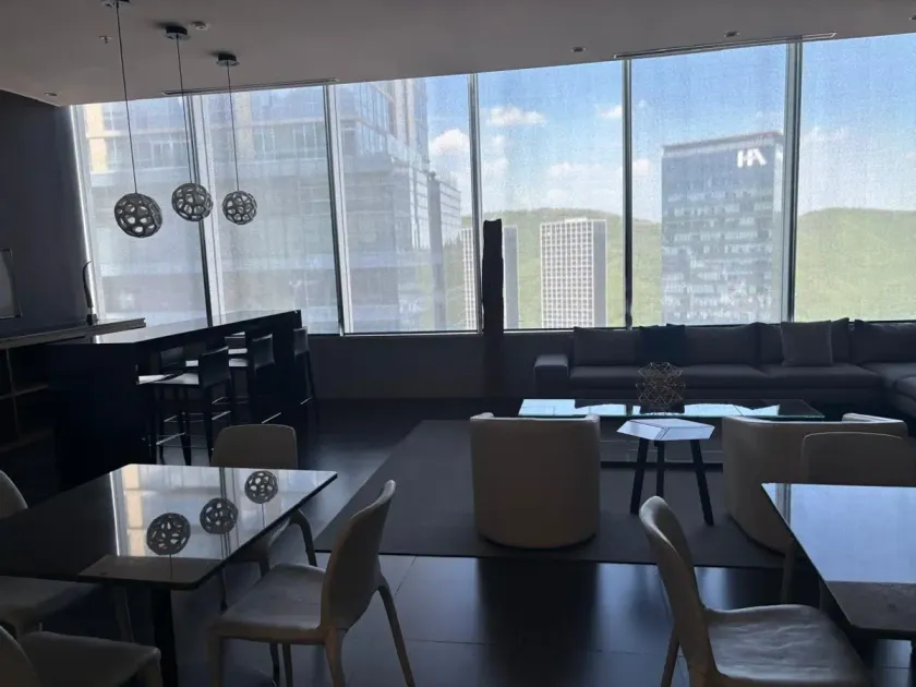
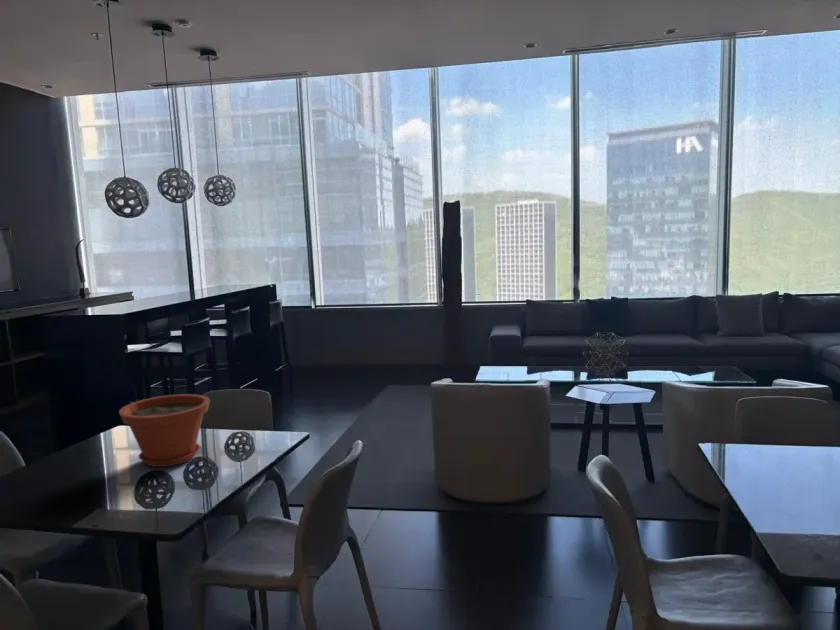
+ plant pot [118,393,211,468]
